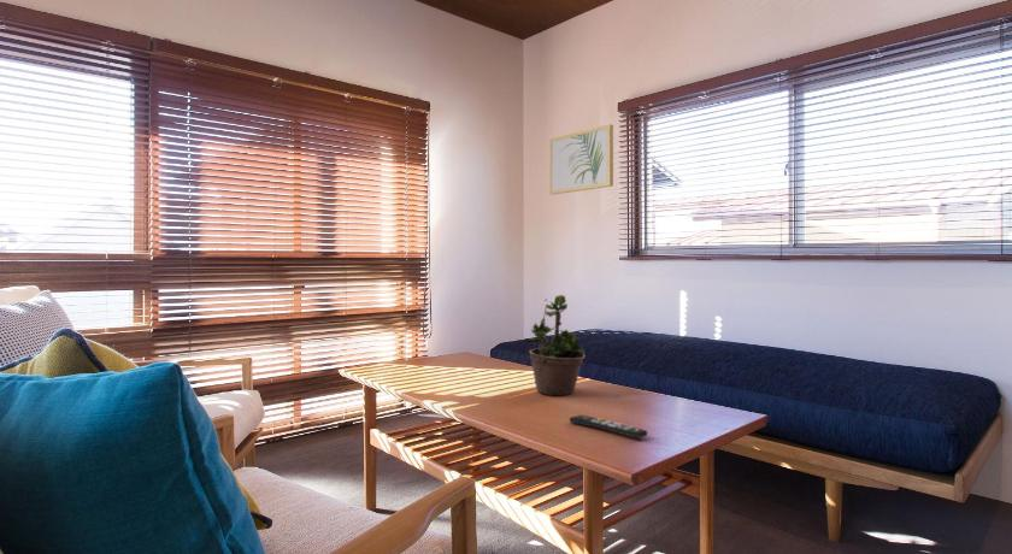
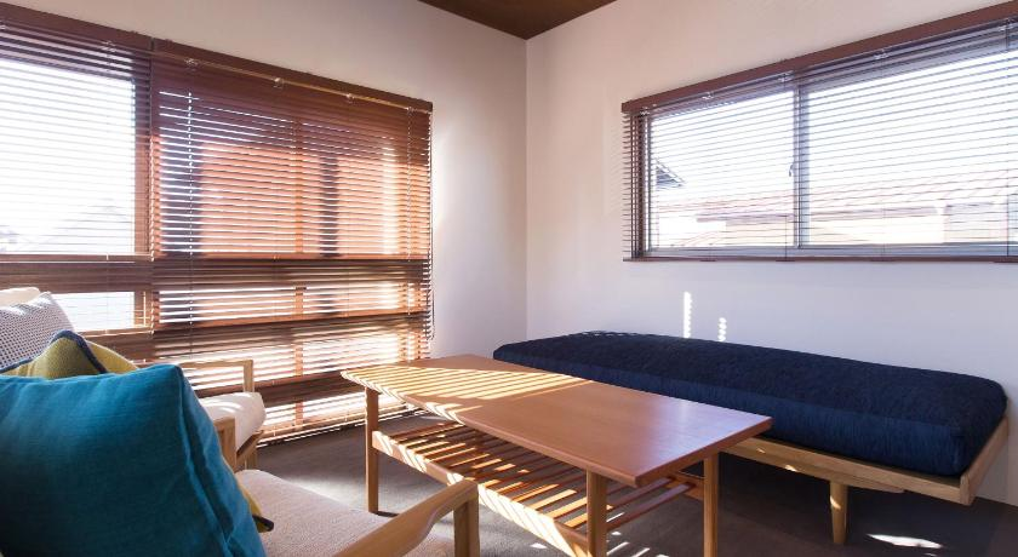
- potted plant [520,294,587,396]
- wall art [548,123,614,195]
- remote control [569,414,648,440]
